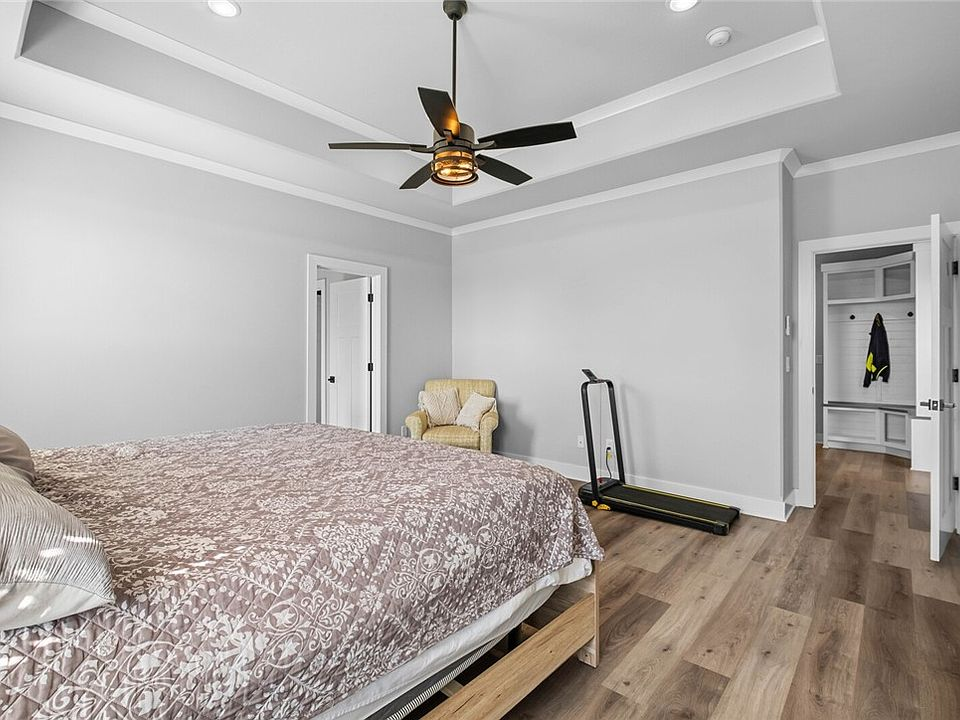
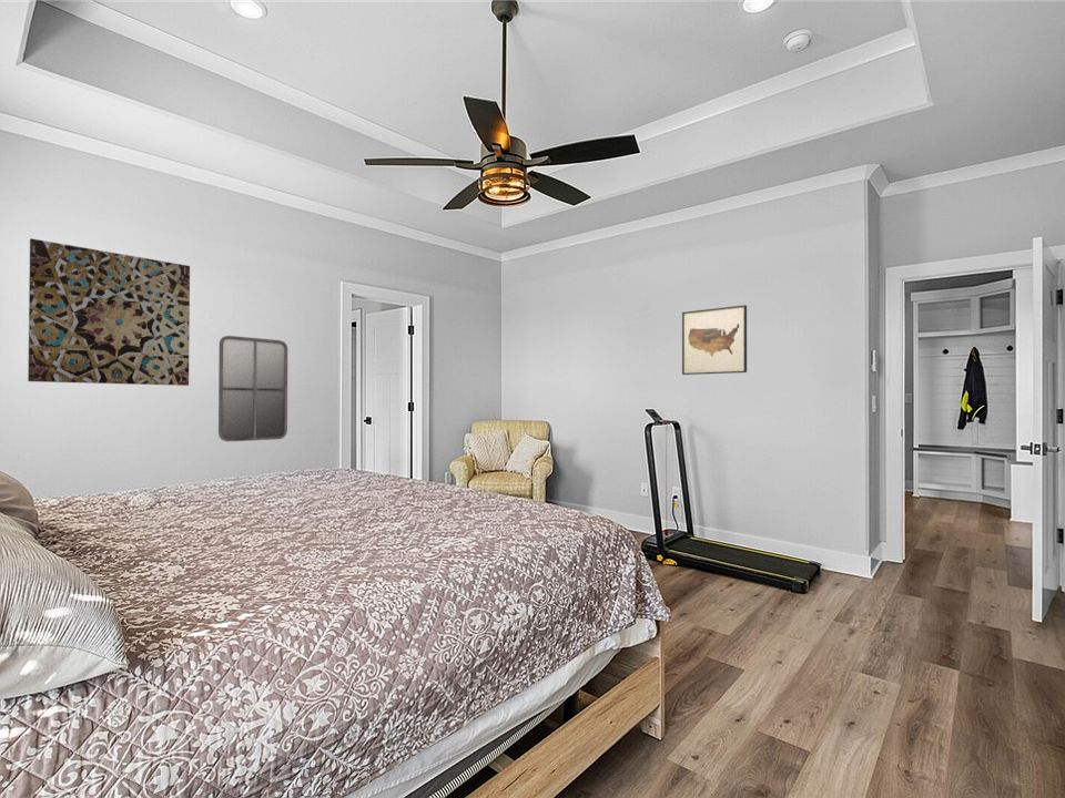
+ wall art [681,304,748,376]
+ wall art [27,237,191,387]
+ home mirror [217,335,288,442]
